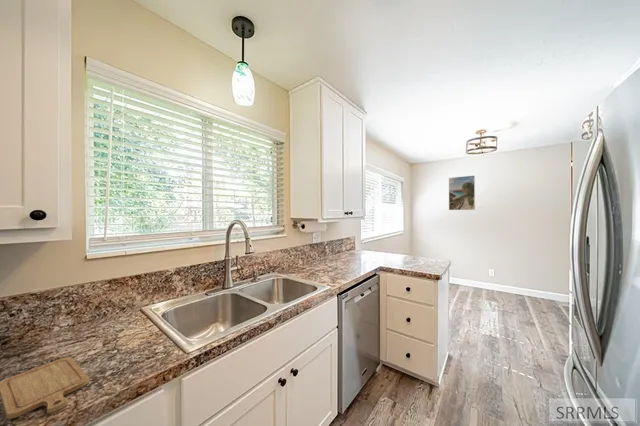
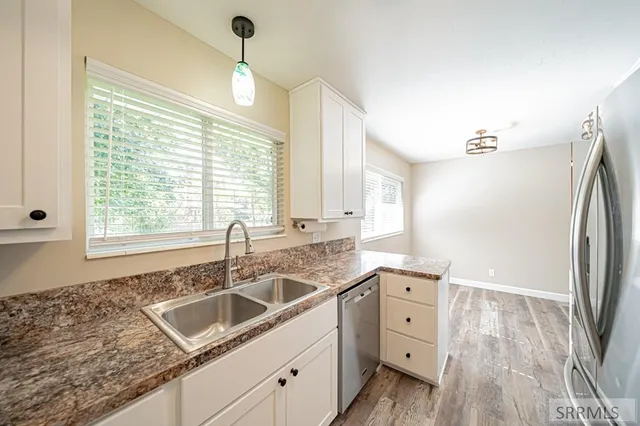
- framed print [448,175,476,211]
- chopping board [0,356,90,420]
